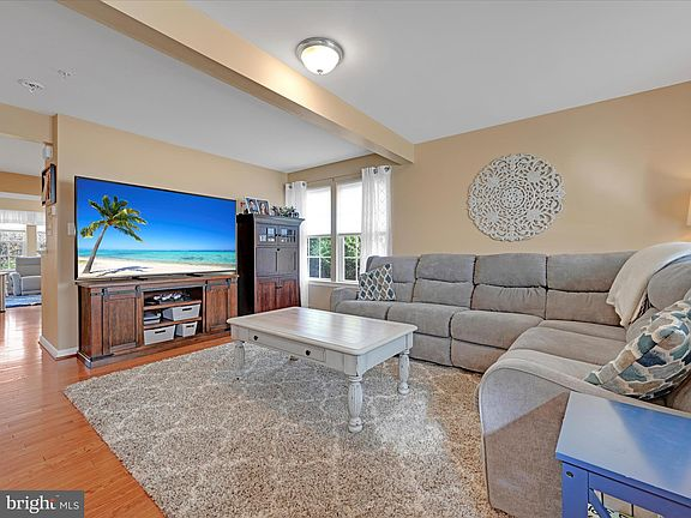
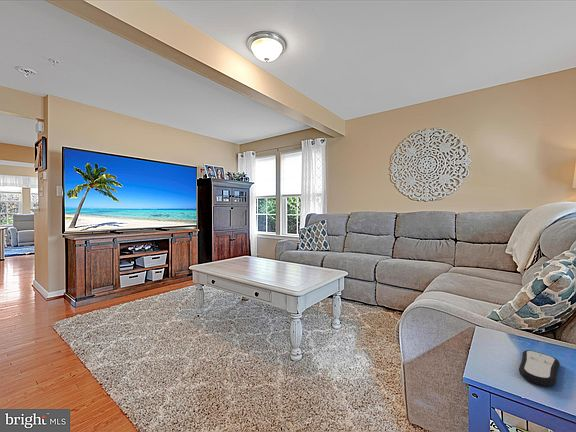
+ remote control [518,349,561,387]
